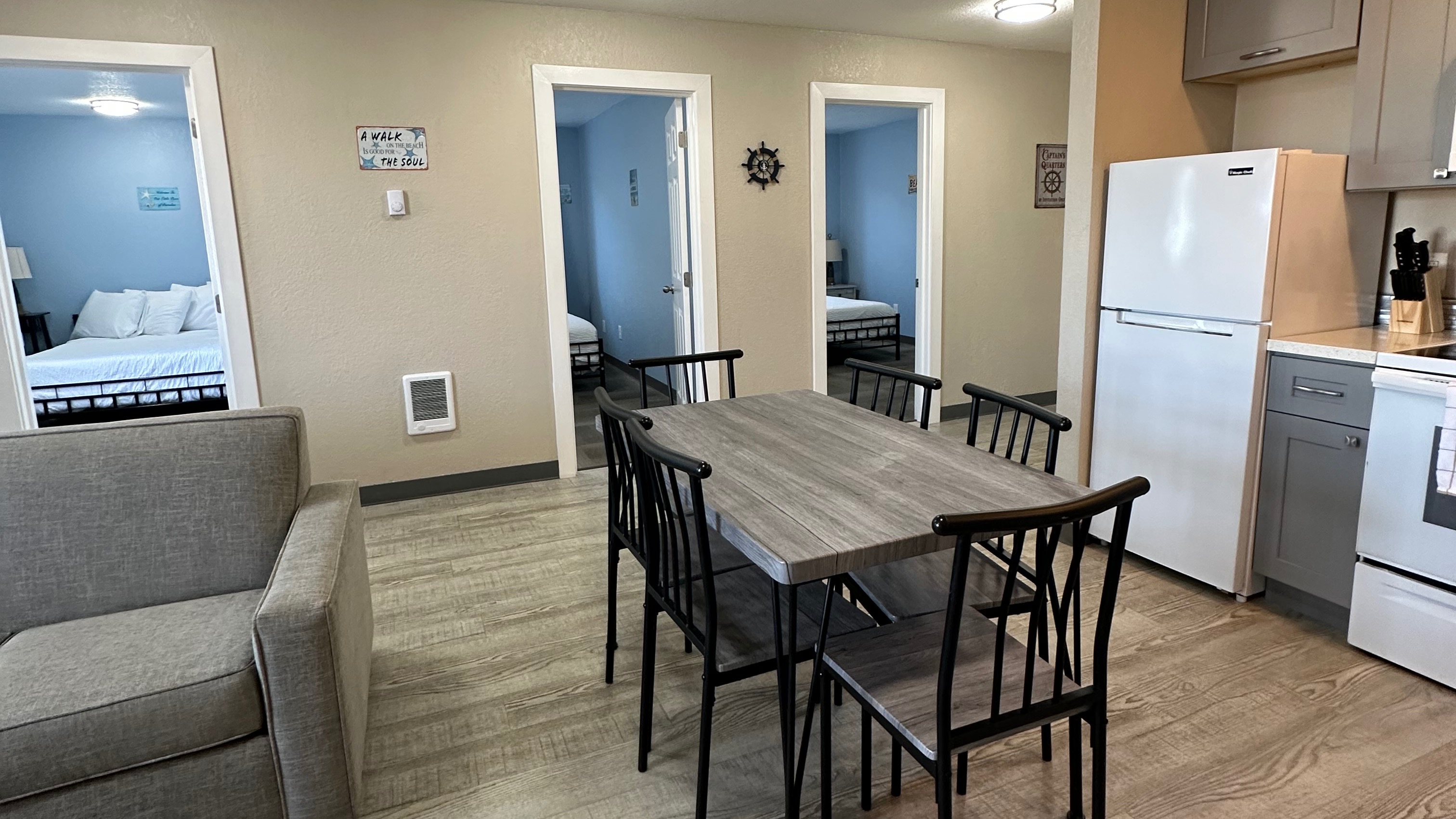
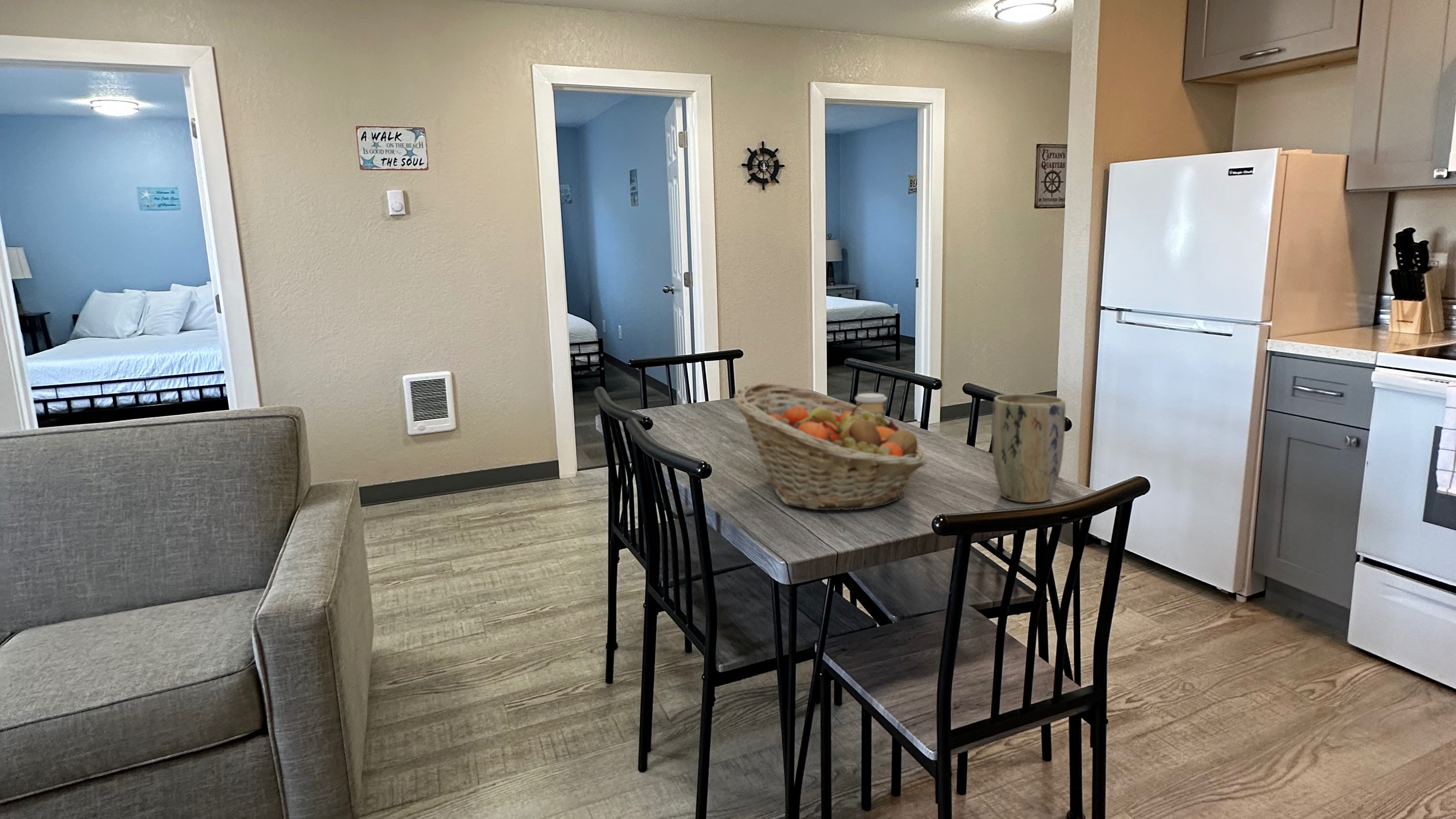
+ fruit basket [733,382,927,511]
+ plant pot [991,393,1066,503]
+ coffee cup [855,392,887,418]
